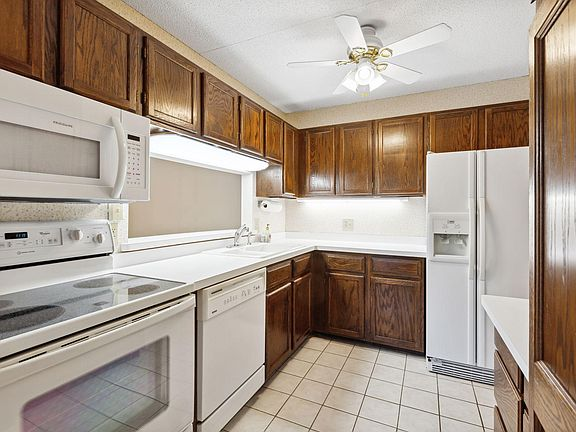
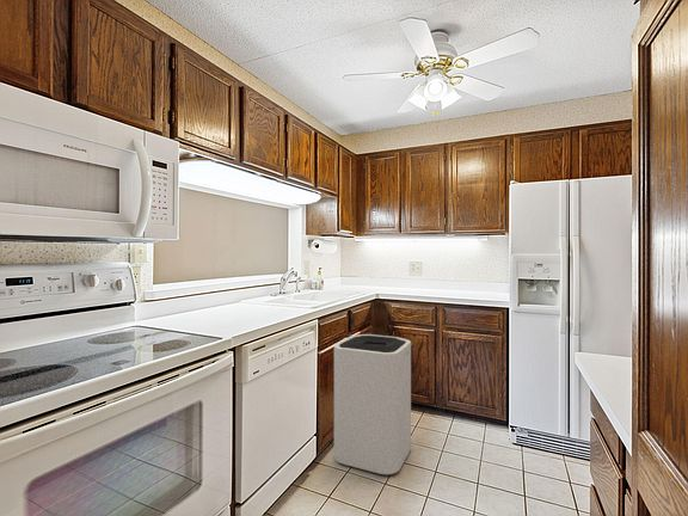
+ trash can [333,333,412,477]
